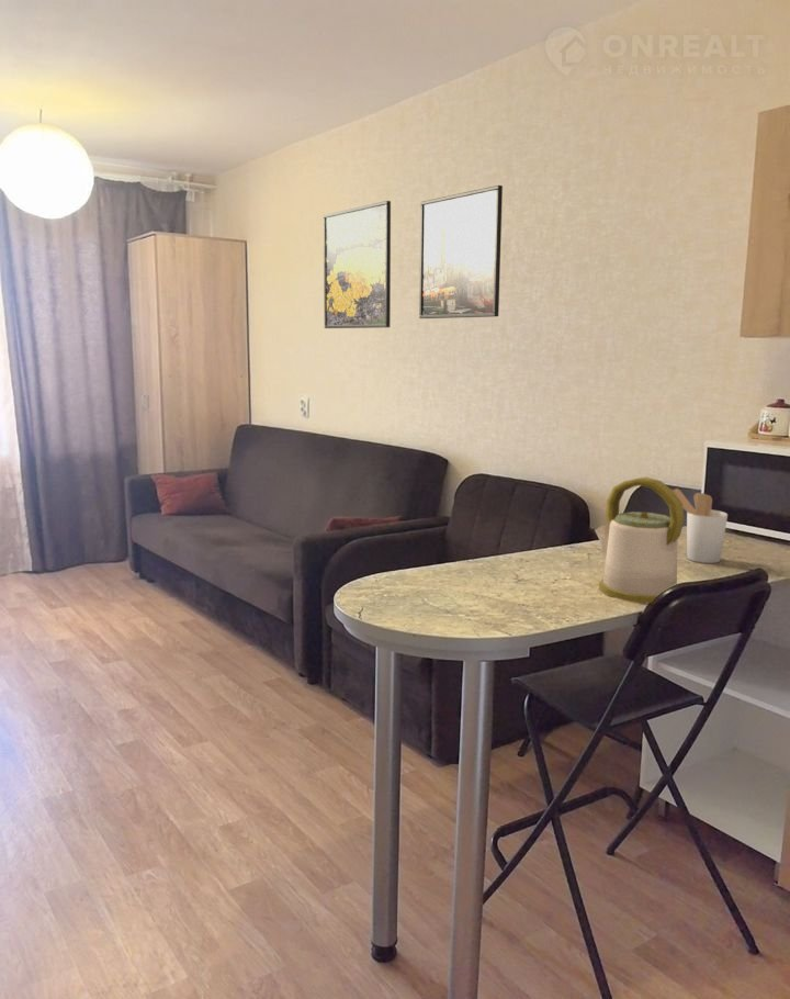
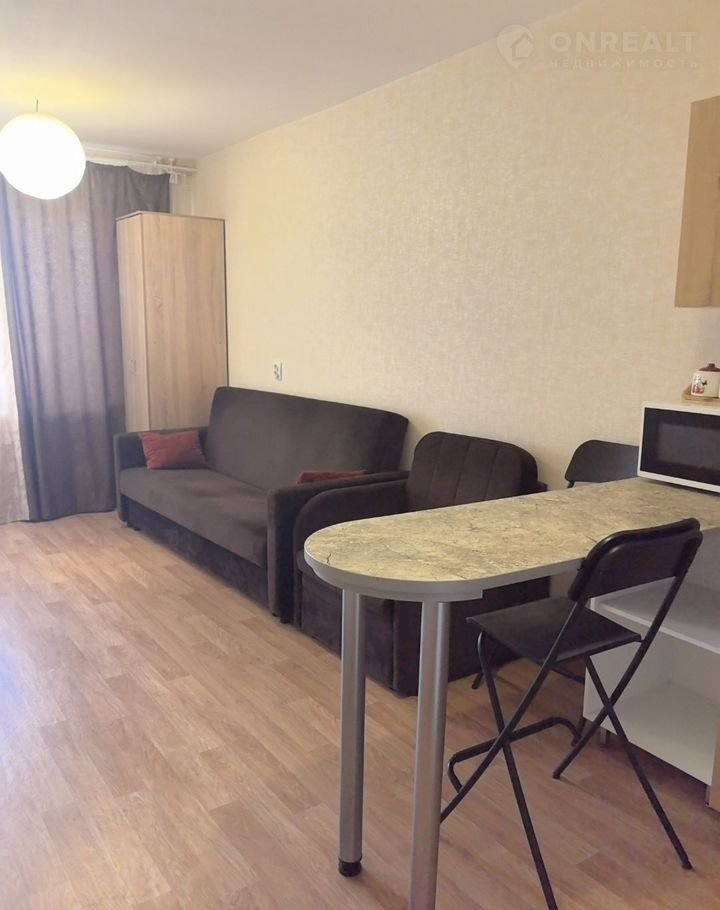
- utensil holder [672,487,729,564]
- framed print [418,184,504,319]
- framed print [323,200,392,329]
- kettle [594,476,686,604]
